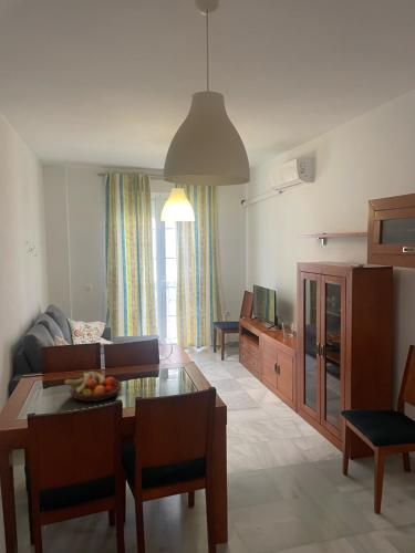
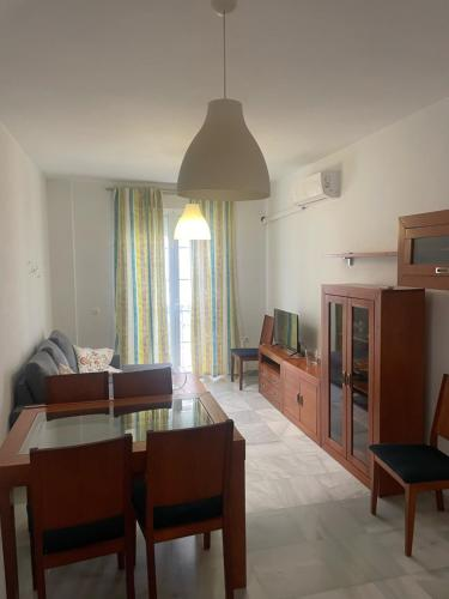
- fruit bowl [63,371,123,403]
